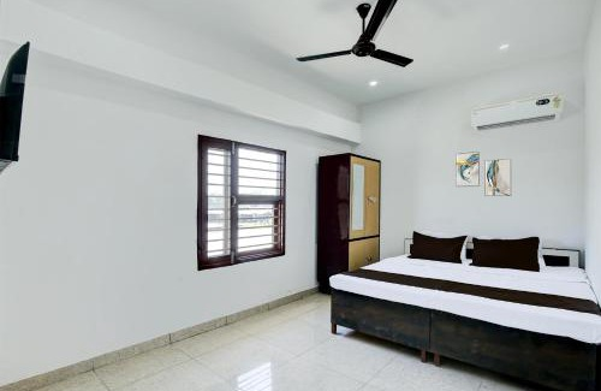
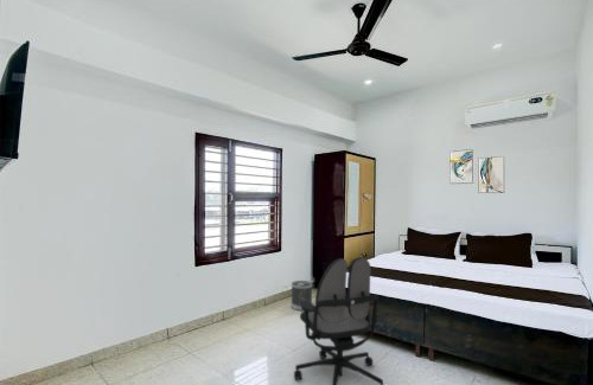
+ office chair [293,256,384,385]
+ wastebasket [291,280,313,312]
